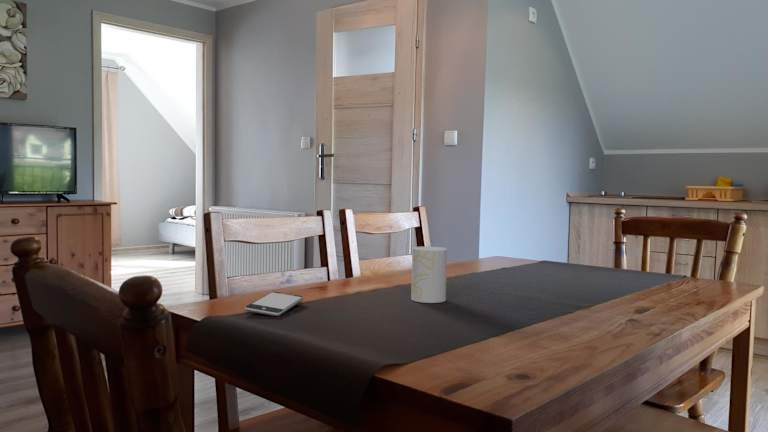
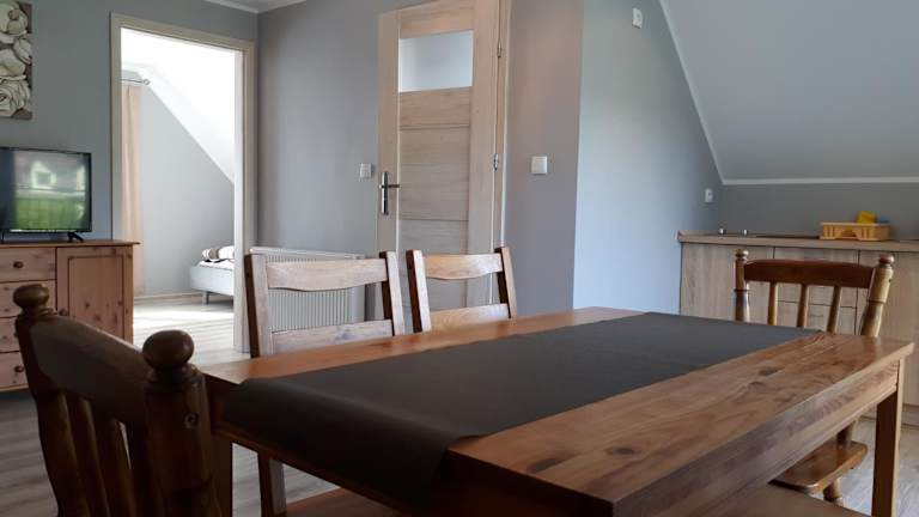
- smartphone [244,291,305,317]
- cup [410,245,448,304]
